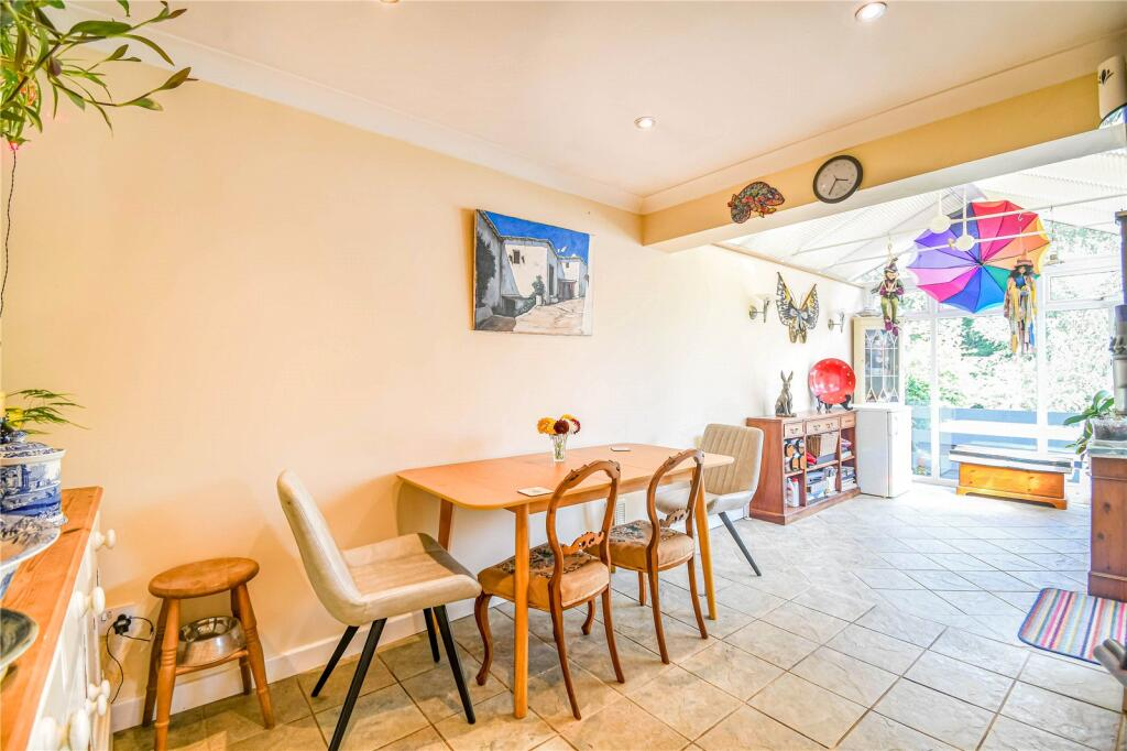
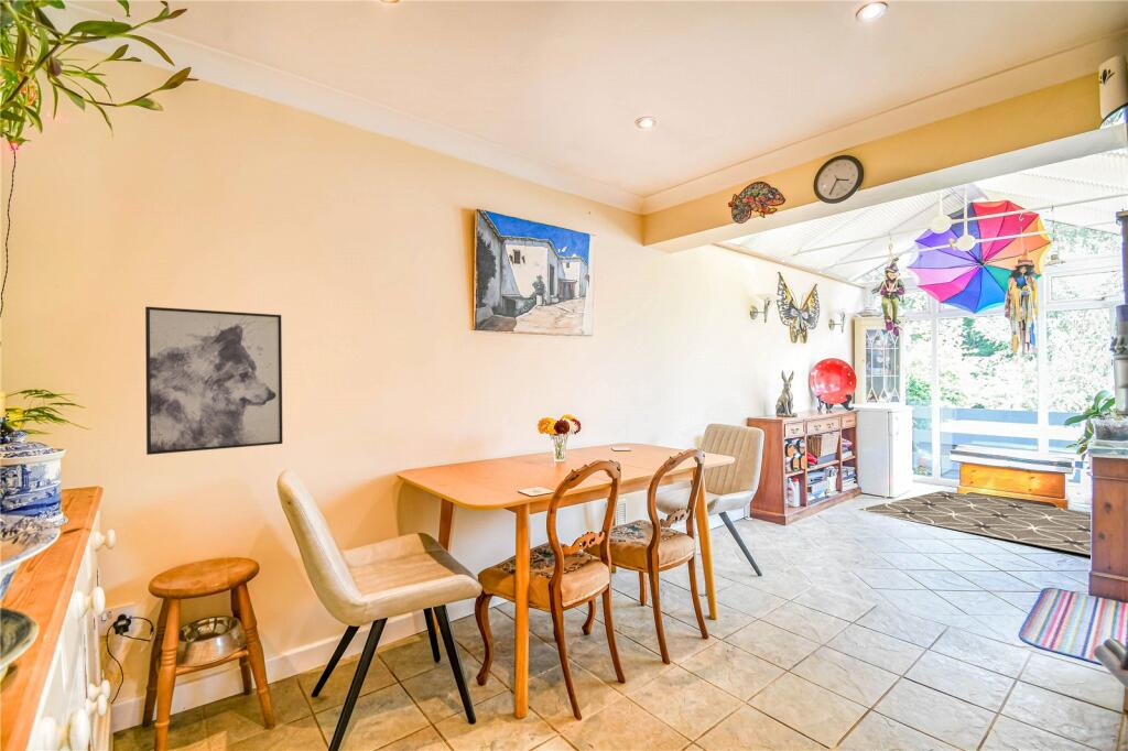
+ wall art [144,305,283,456]
+ rug [857,490,1092,556]
